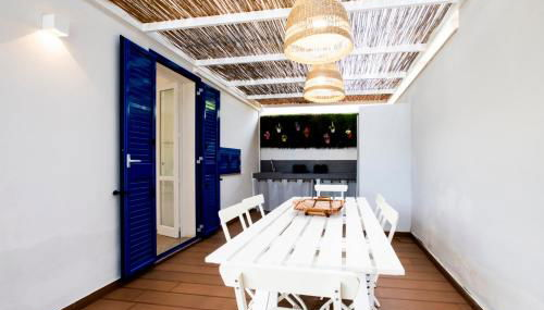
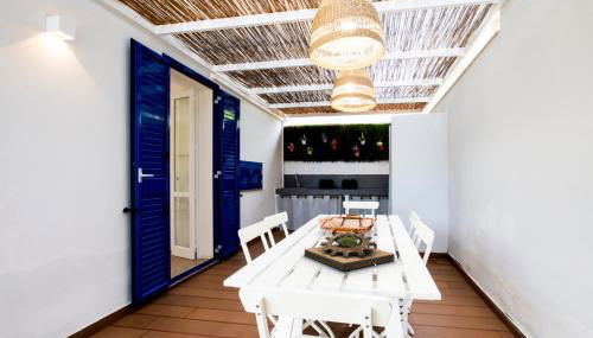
+ succulent planter [304,231,396,272]
